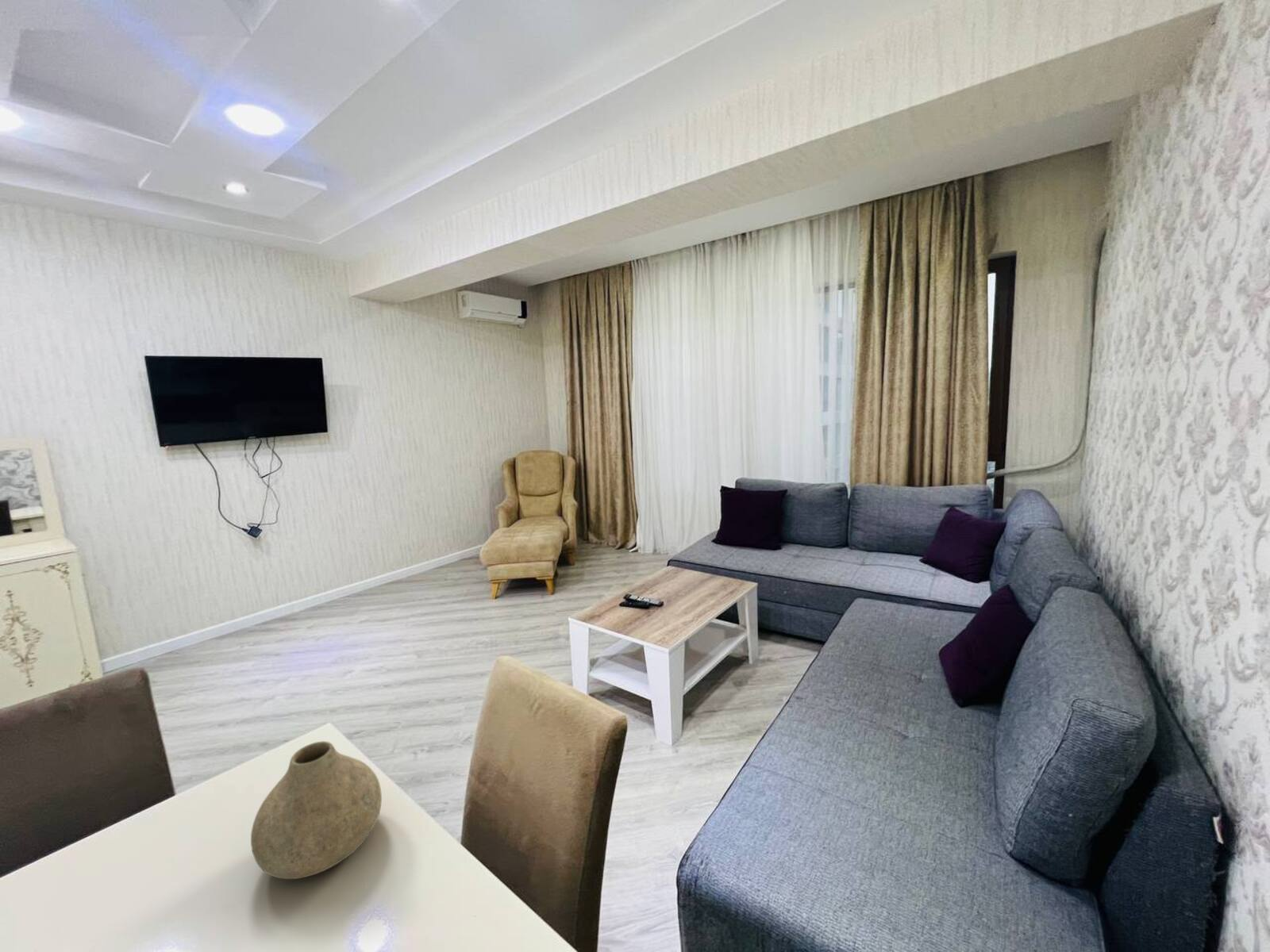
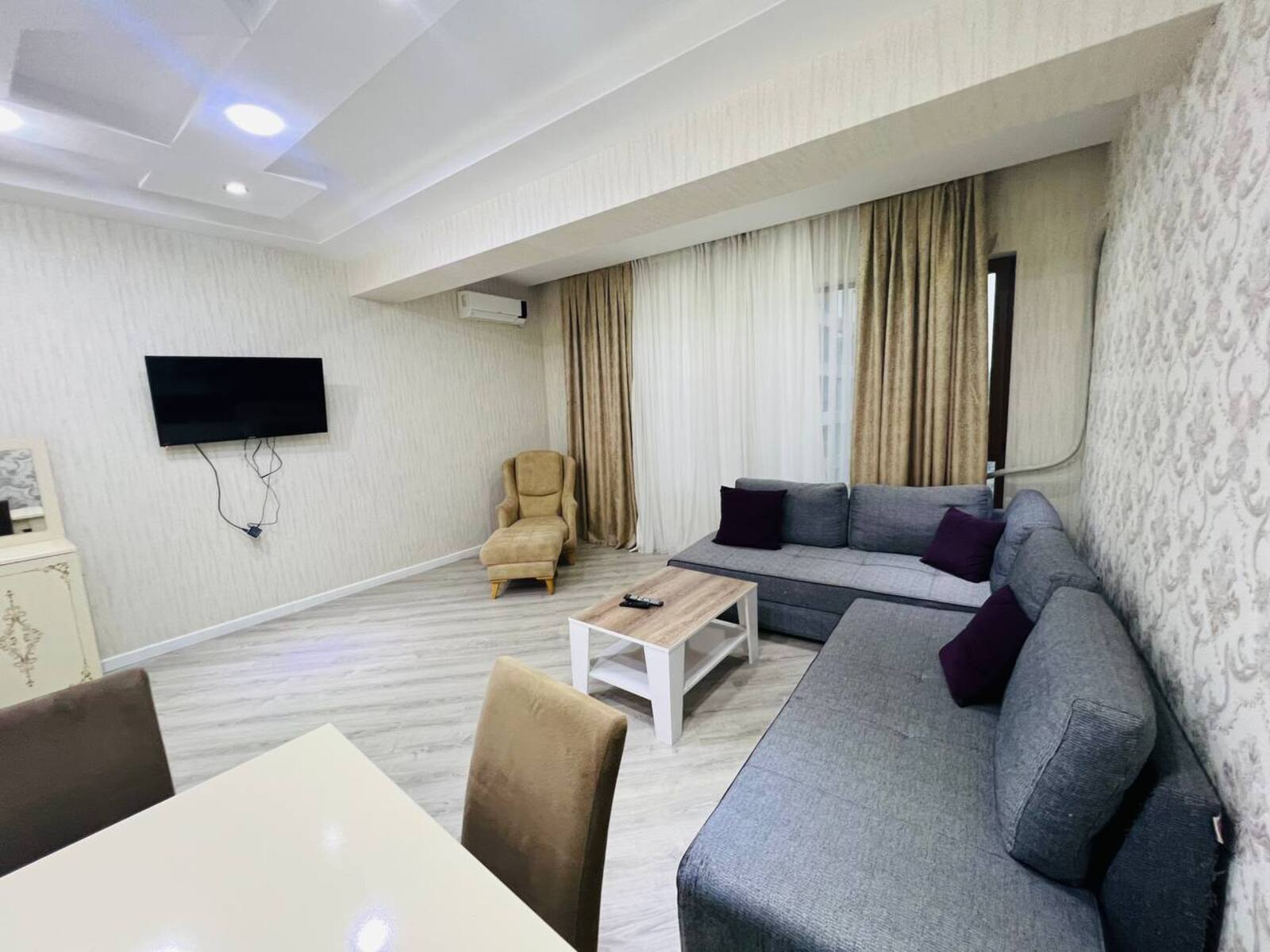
- vase [250,740,383,880]
